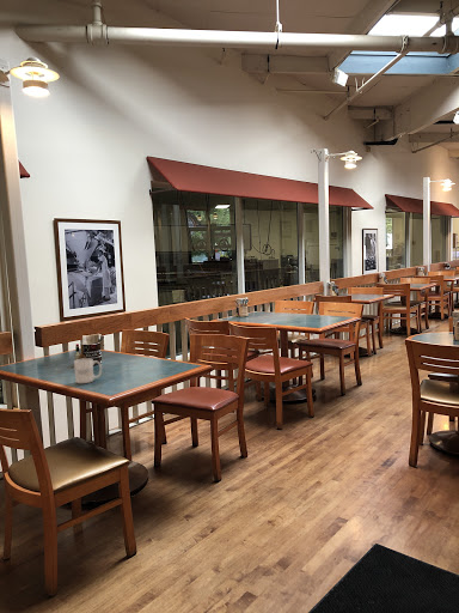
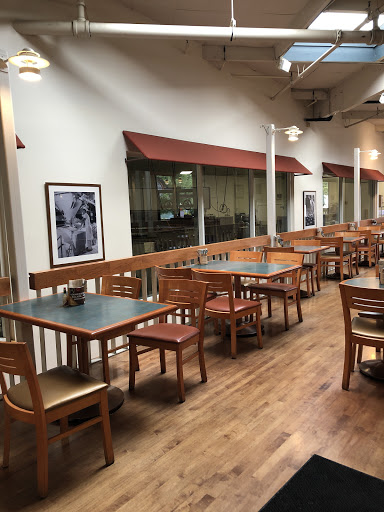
- mug [73,357,103,384]
